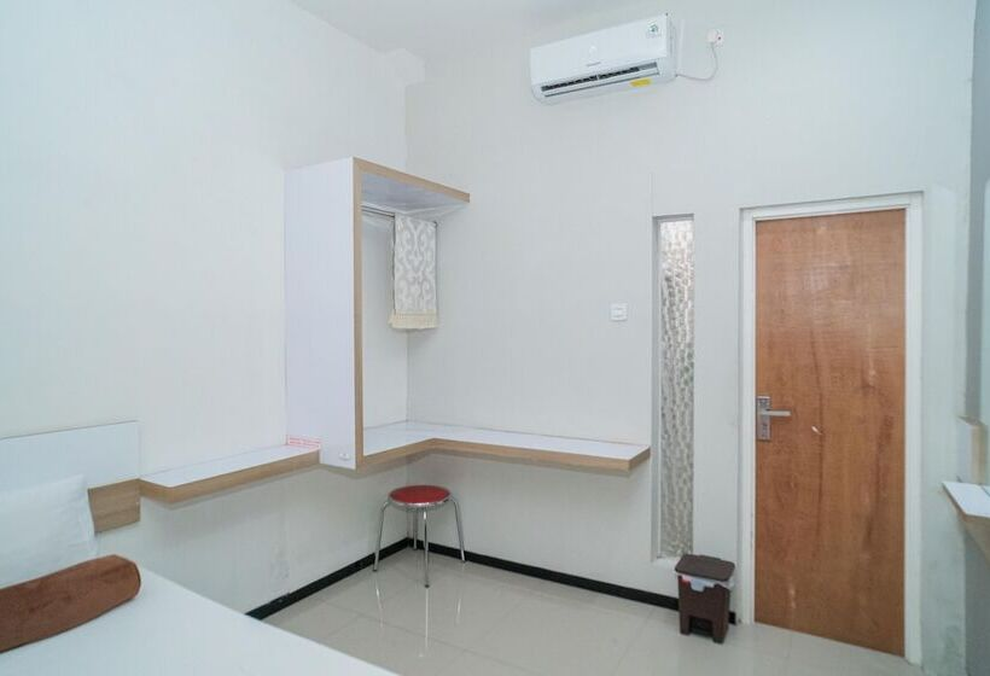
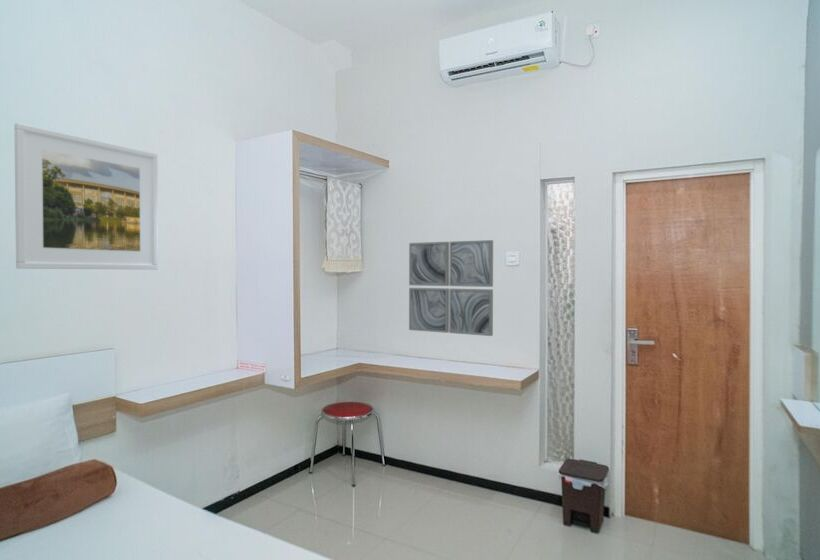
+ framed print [13,122,159,271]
+ wall art [408,239,494,337]
